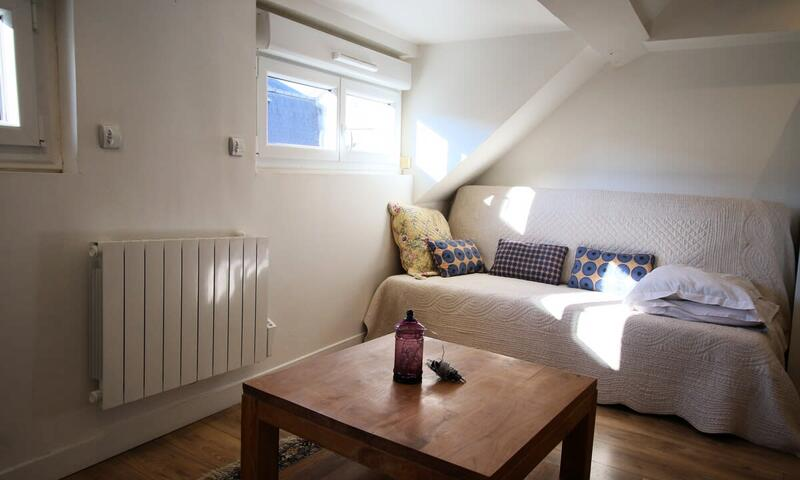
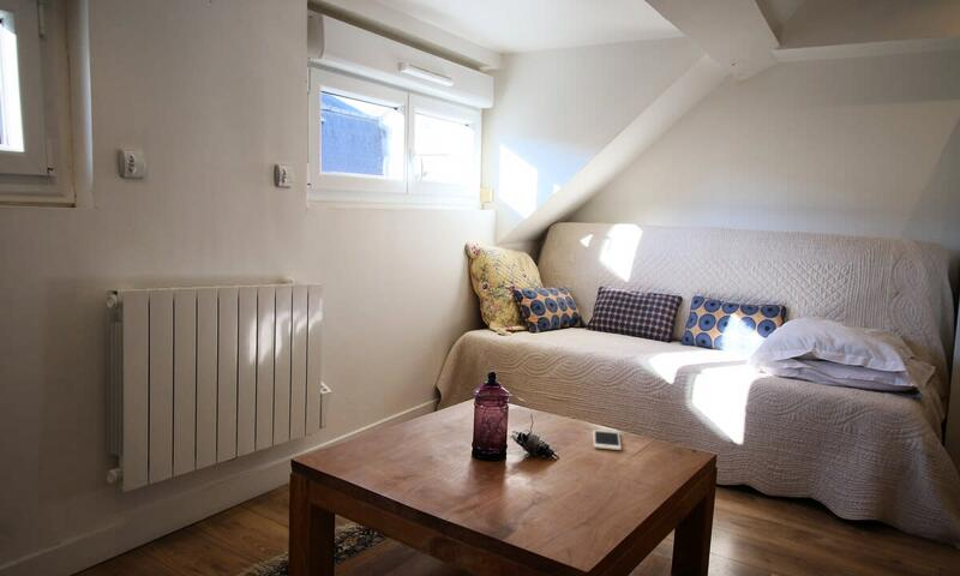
+ cell phone [592,428,623,451]
